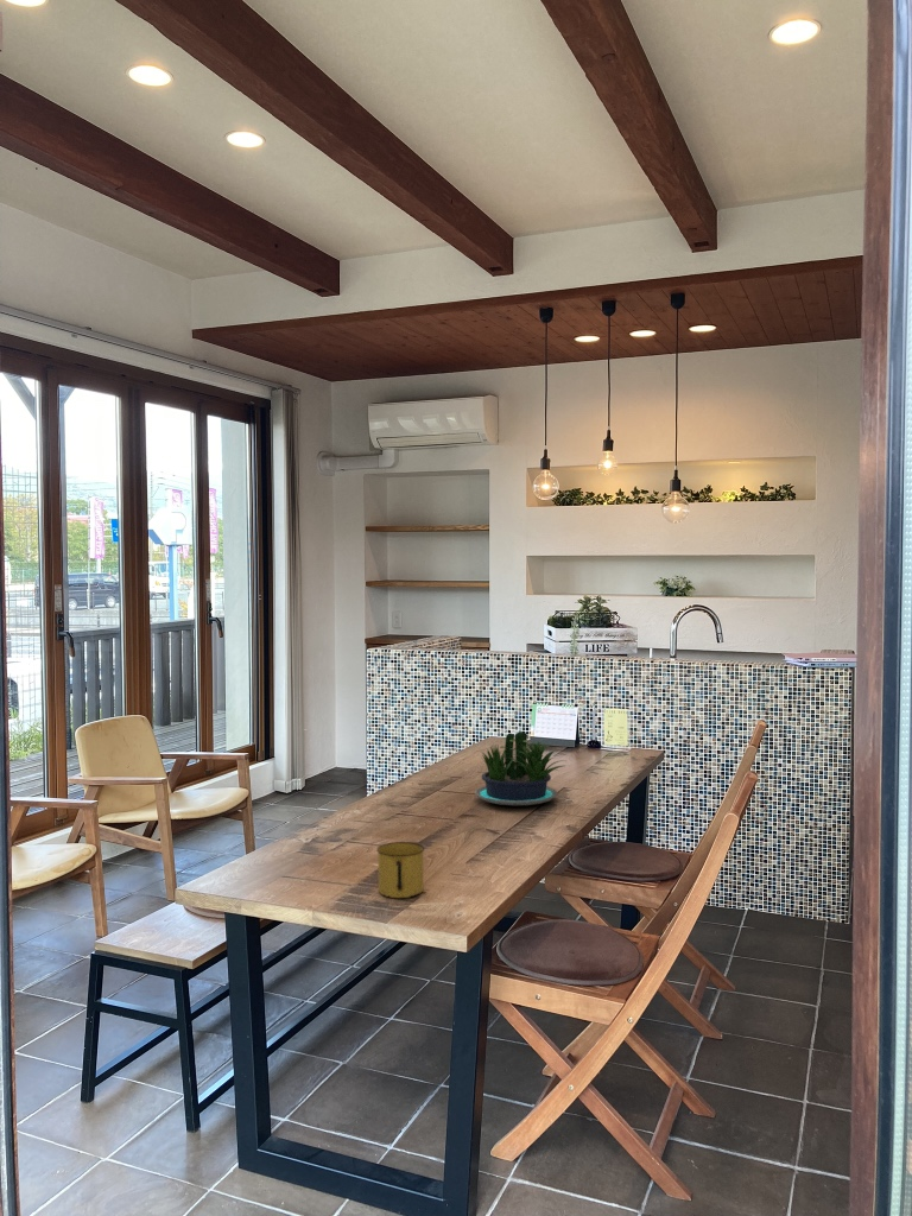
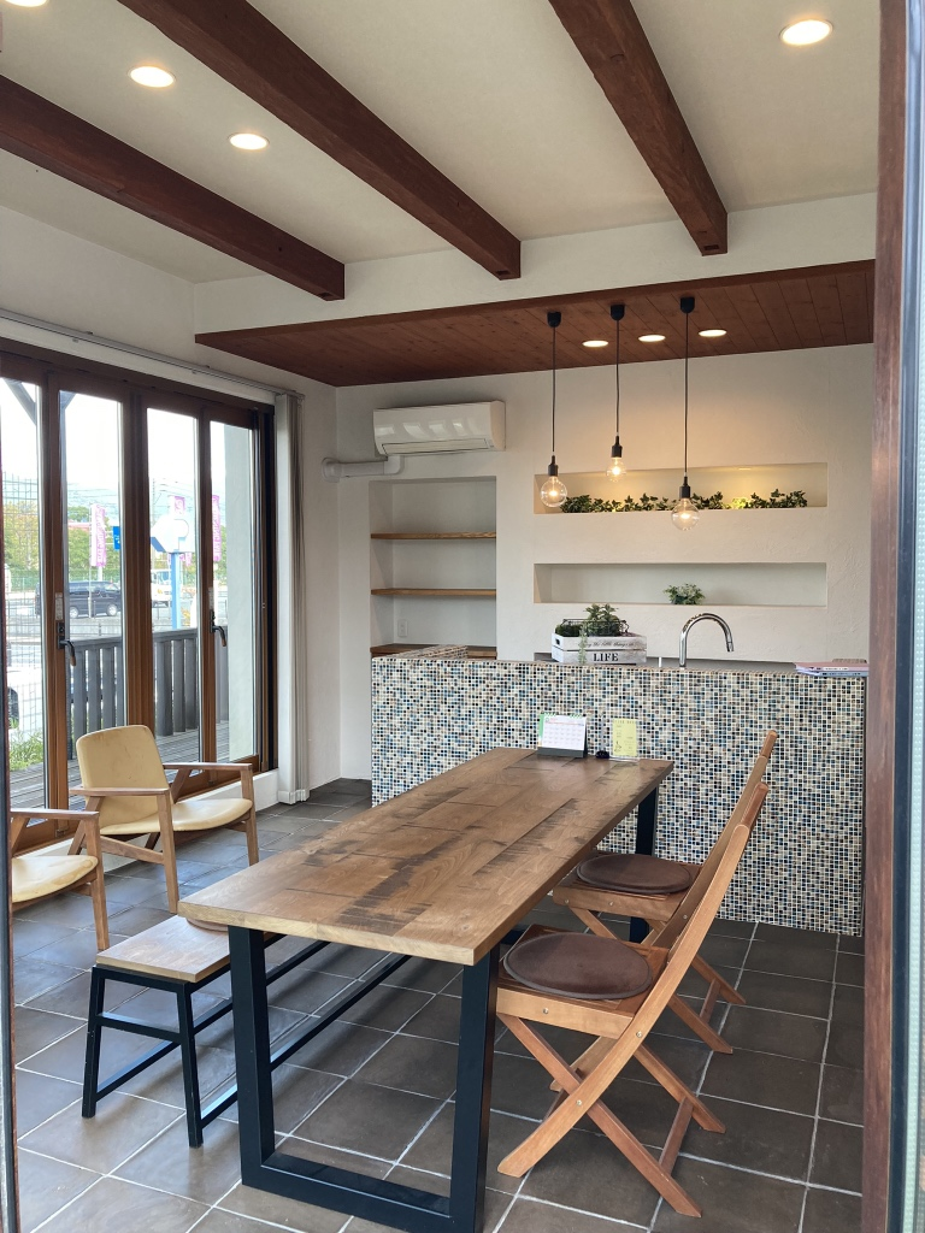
- potted plant [474,730,565,806]
- mug [375,841,425,899]
